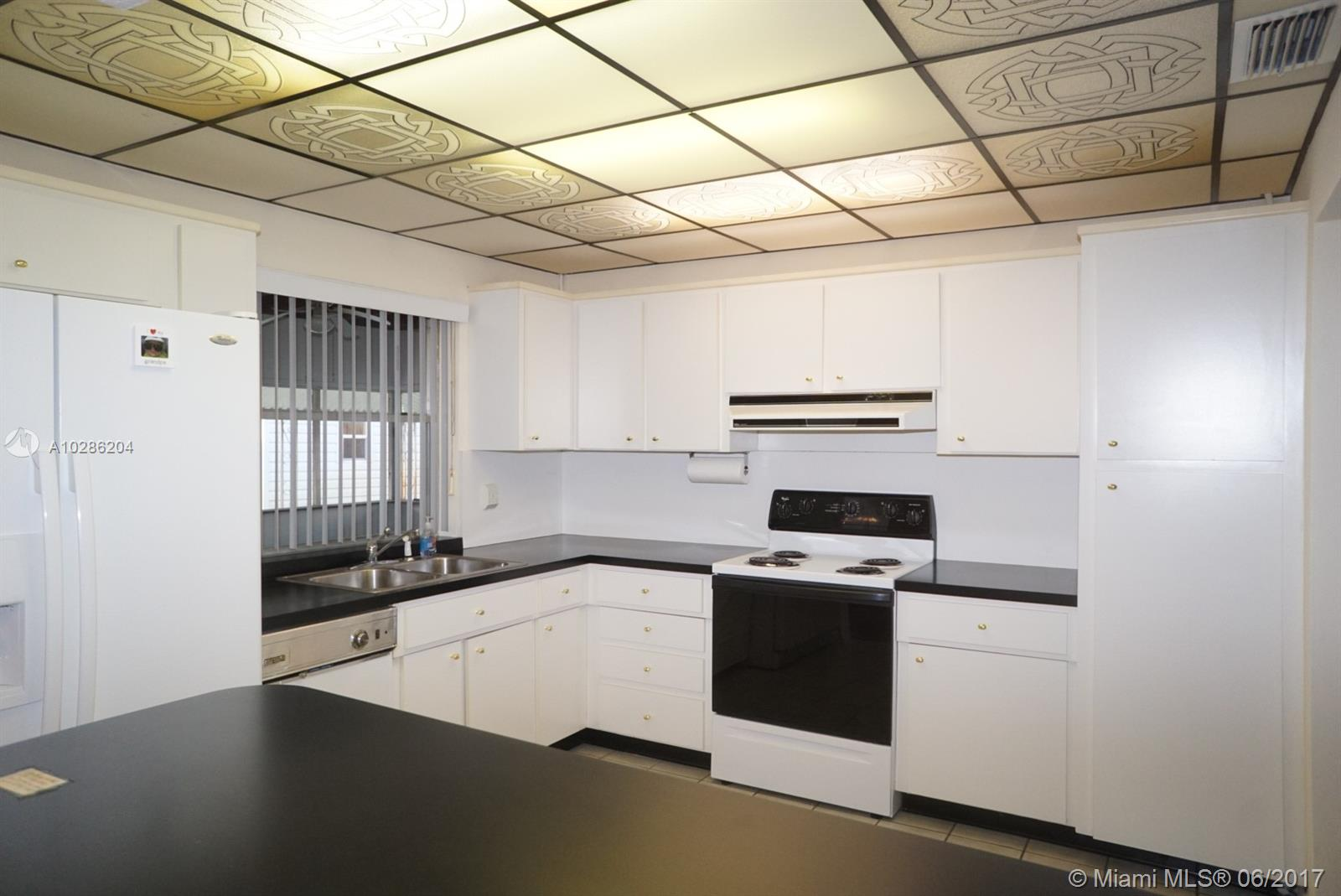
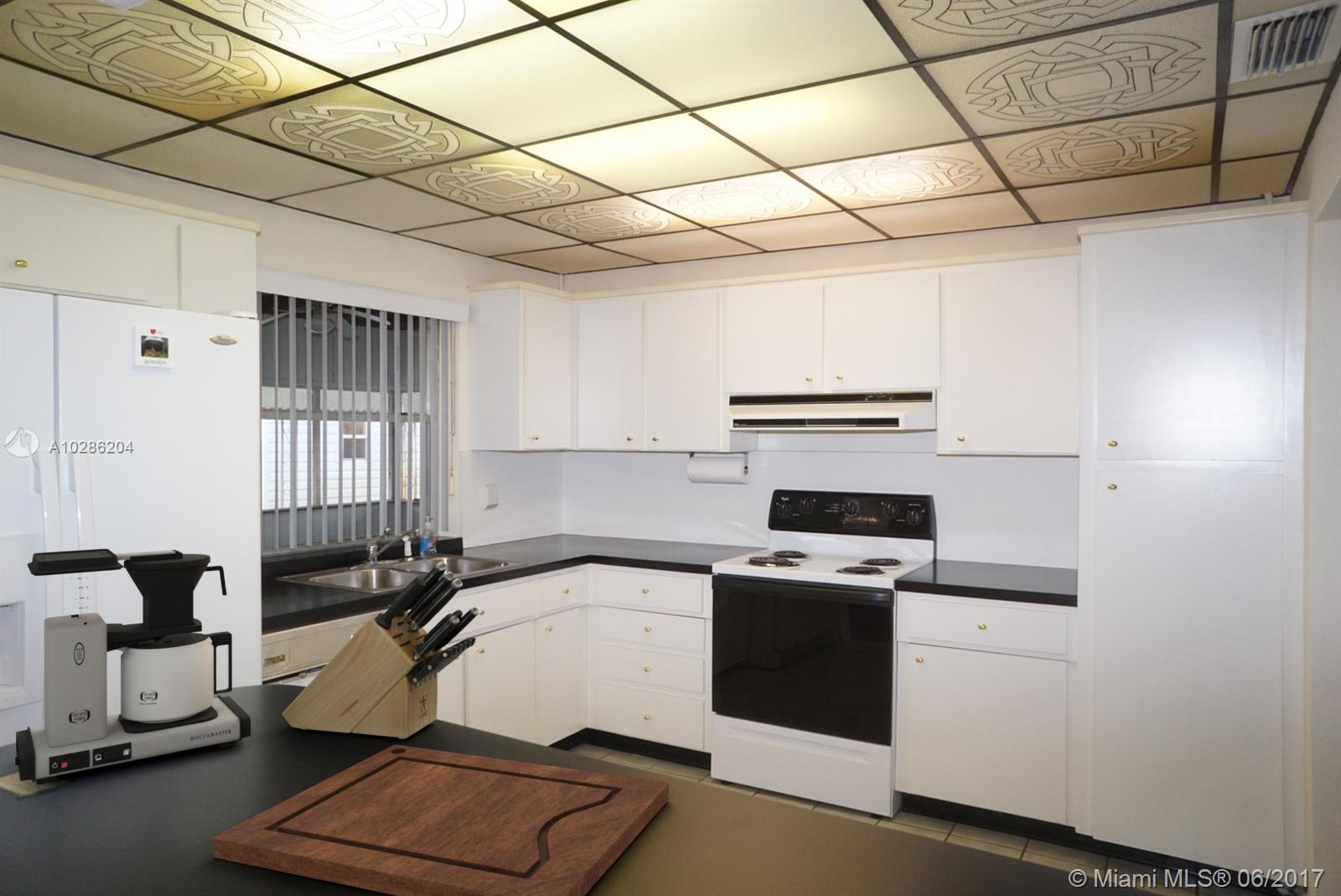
+ knife block [282,562,479,739]
+ cutting board [213,744,670,896]
+ coffee maker [14,548,251,785]
